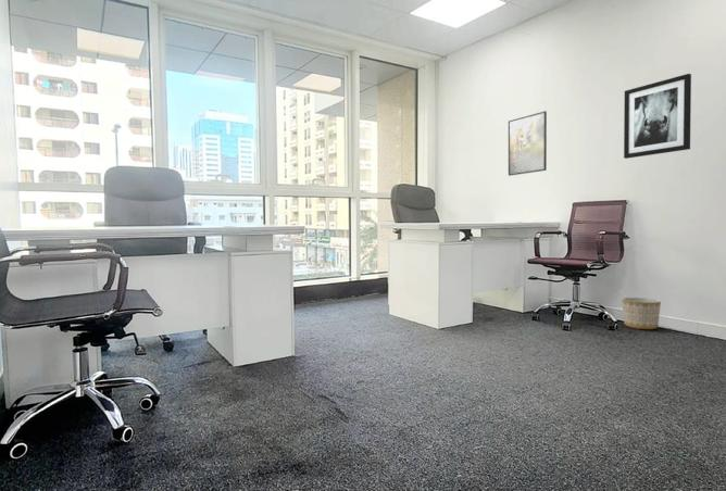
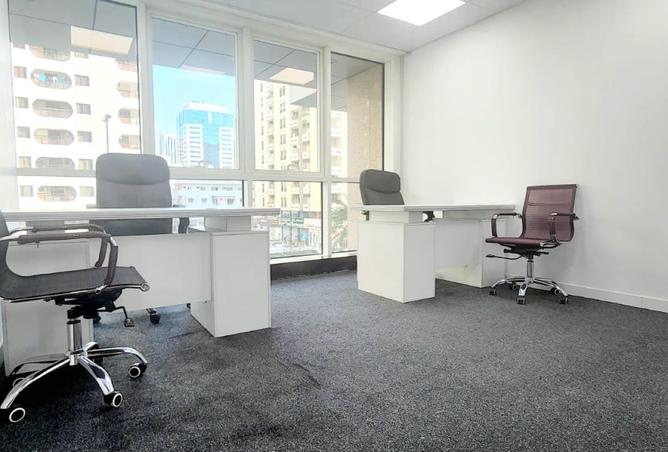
- wall art [623,73,692,160]
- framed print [508,110,548,177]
- planter [622,297,662,330]
